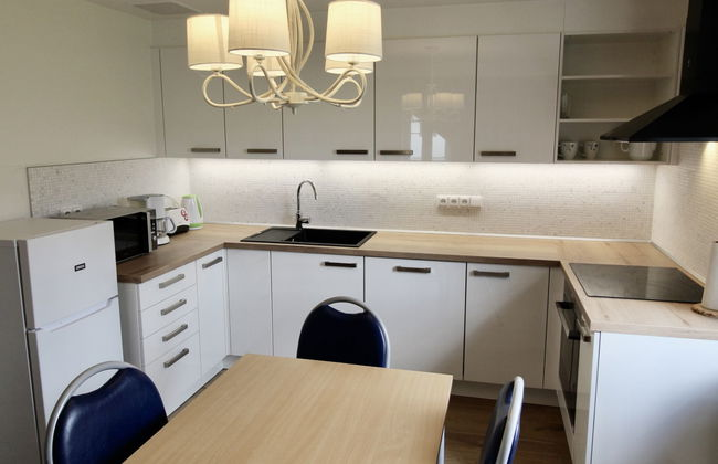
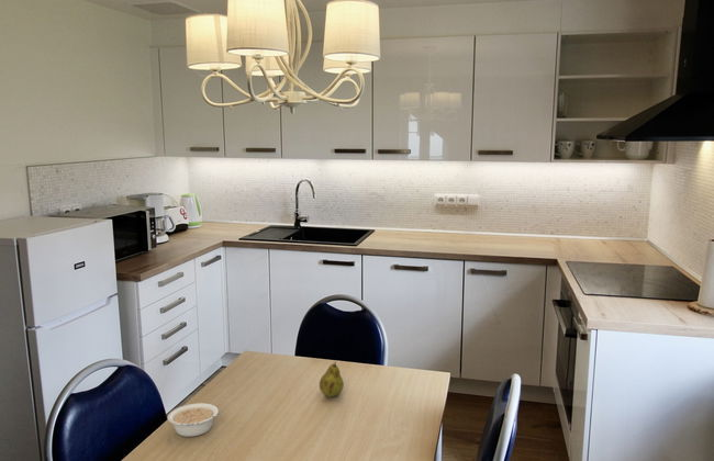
+ legume [167,402,224,438]
+ fruit [319,361,345,398]
